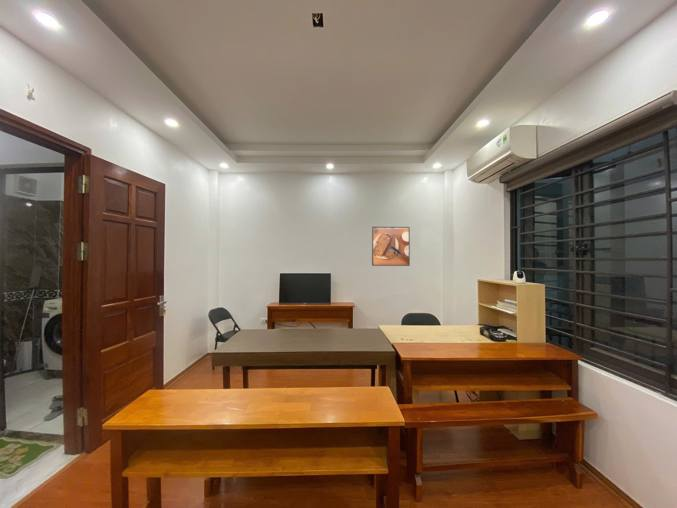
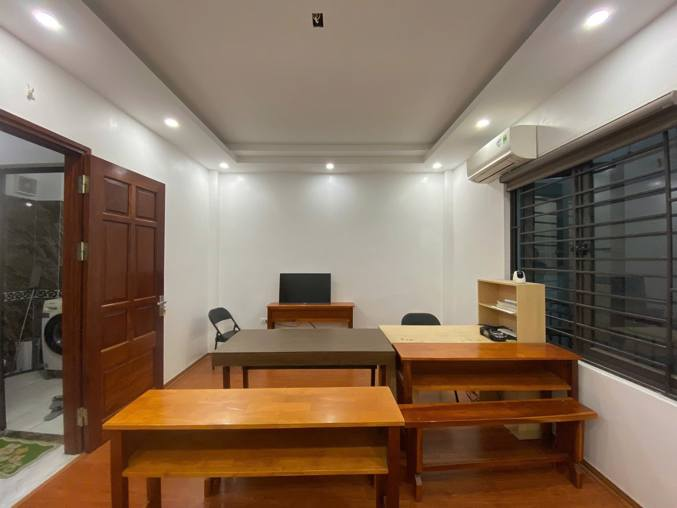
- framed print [371,226,411,267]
